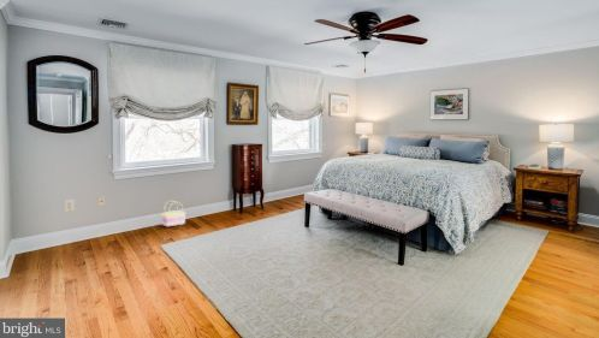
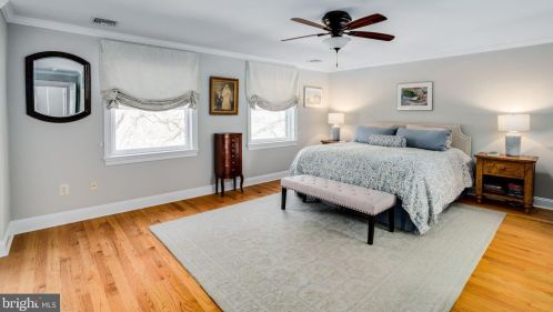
- basket [161,200,186,227]
